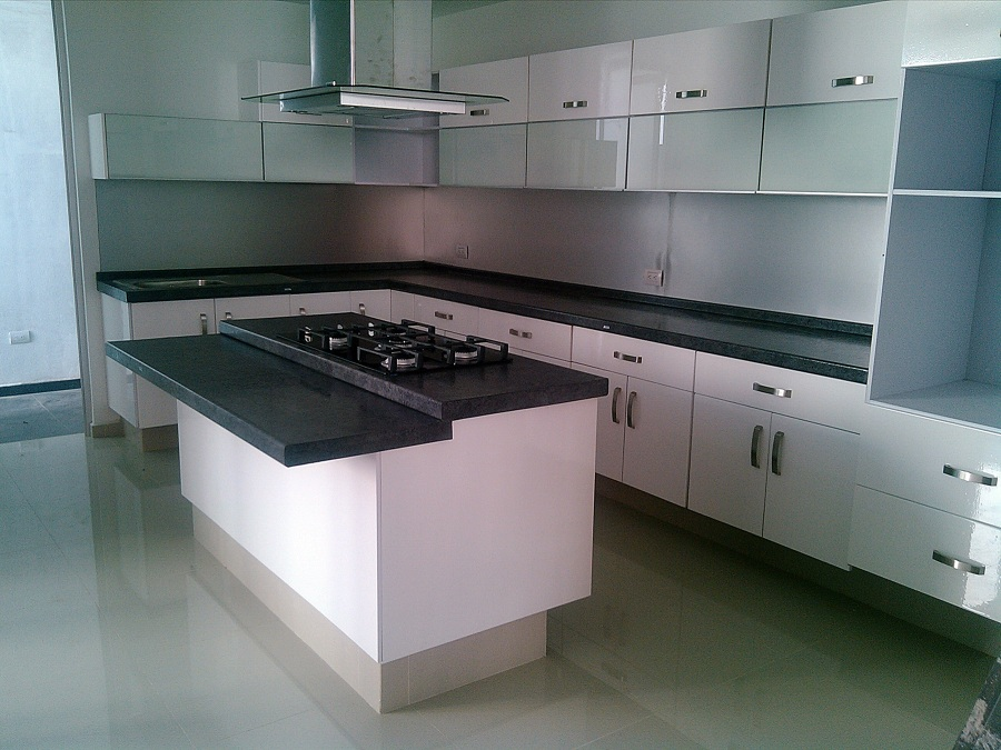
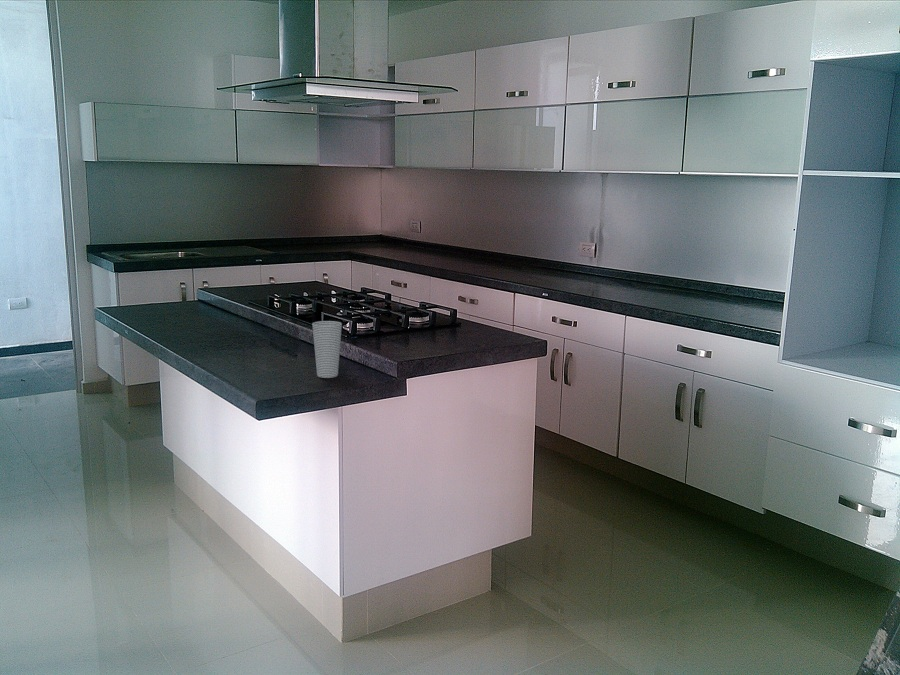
+ cup [311,320,343,379]
